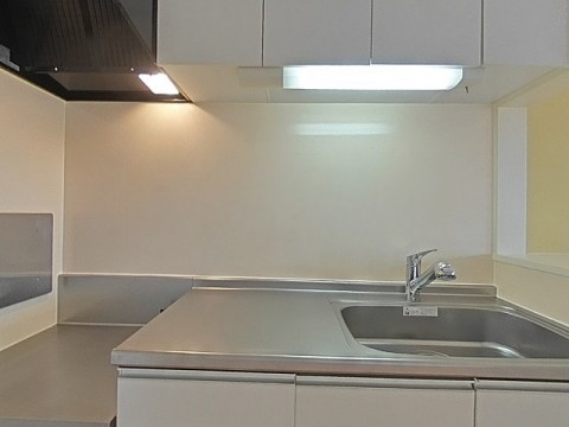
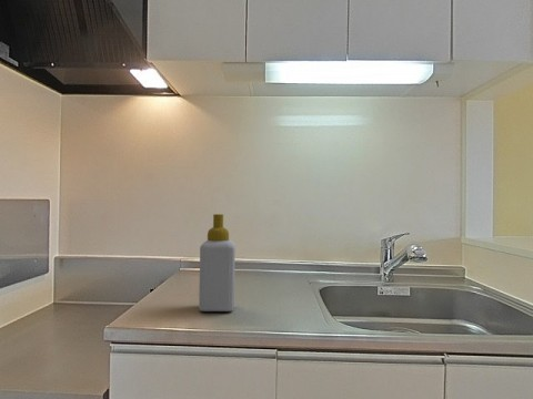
+ soap bottle [198,213,237,313]
